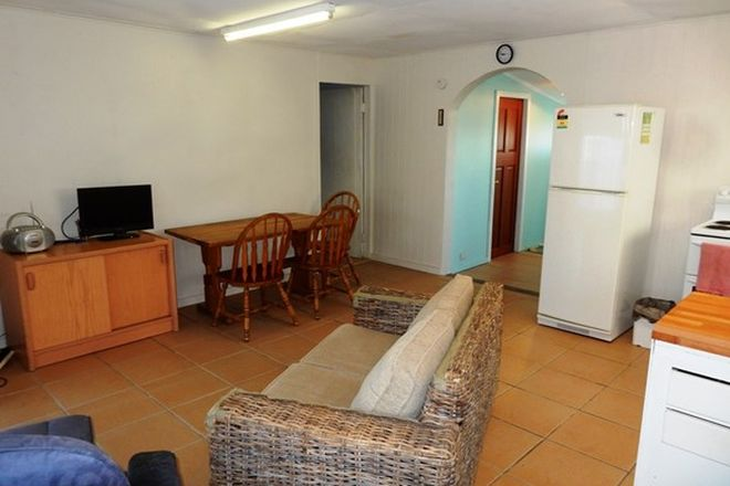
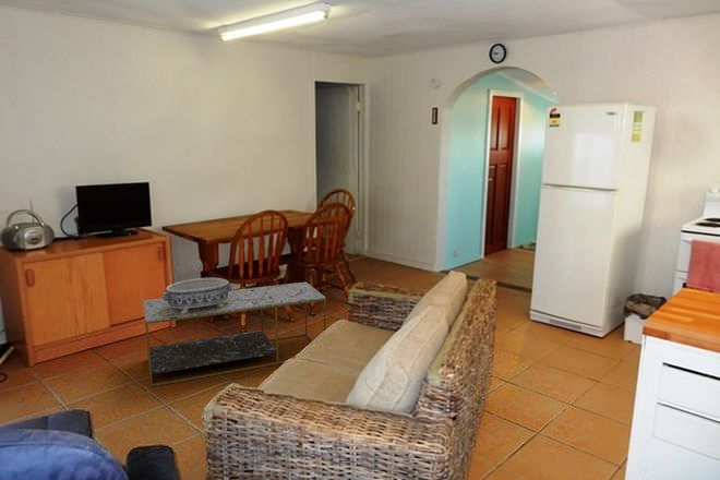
+ decorative bowl [161,277,233,314]
+ coffee table [143,280,327,387]
